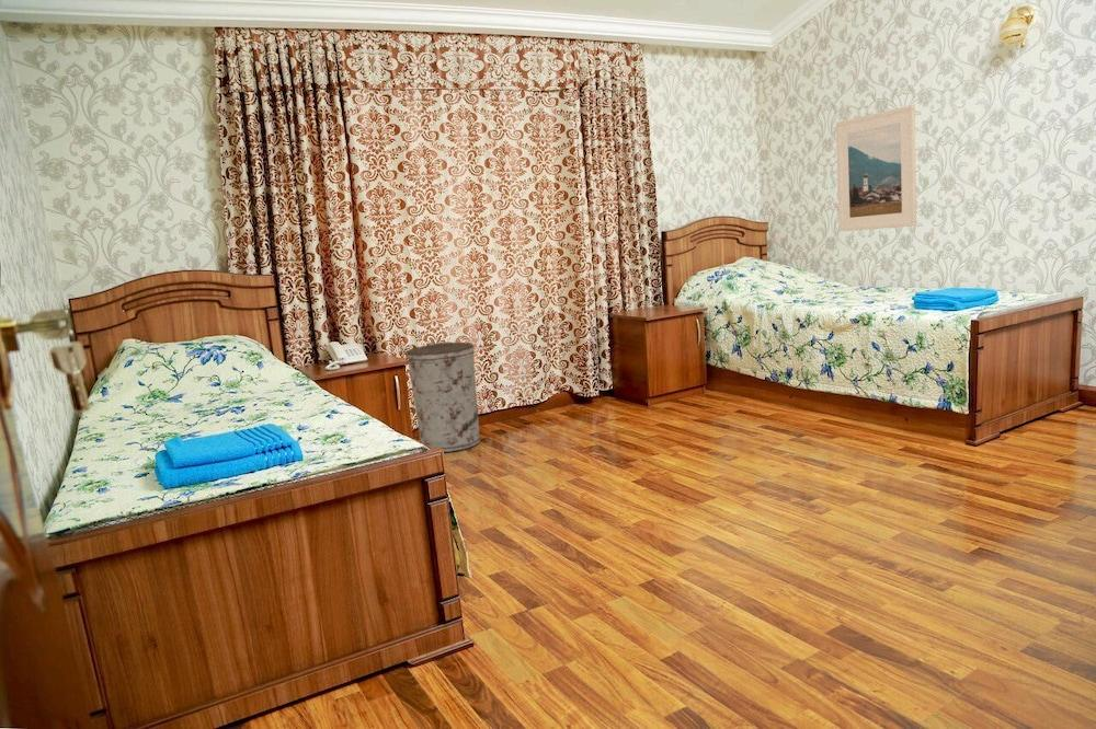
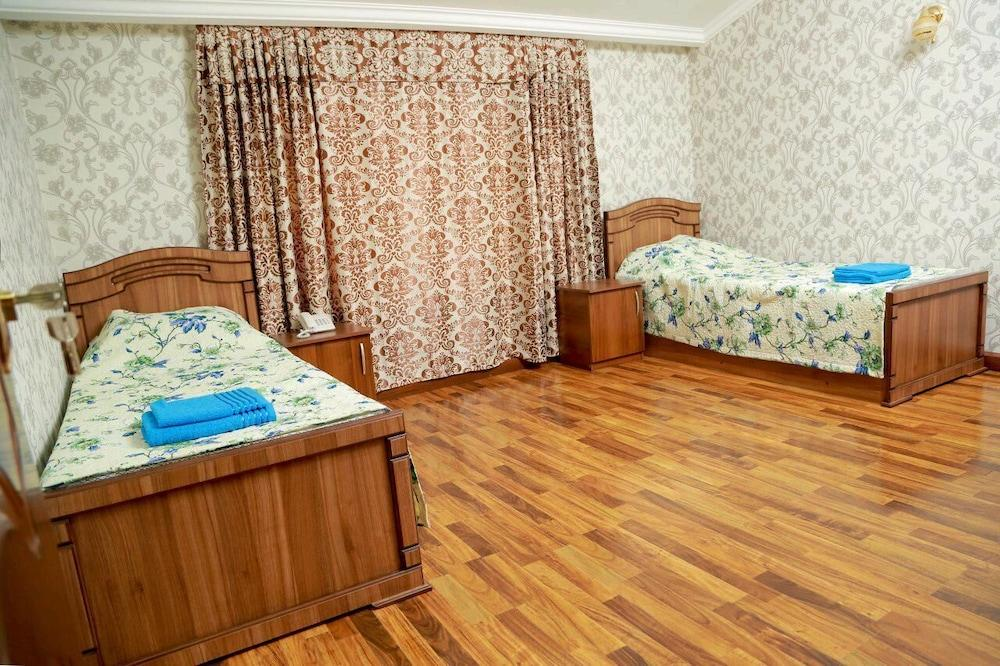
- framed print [835,104,917,233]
- trash can [404,340,481,453]
